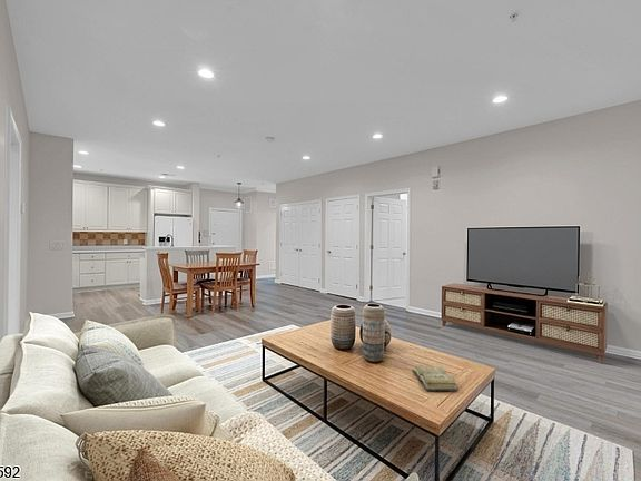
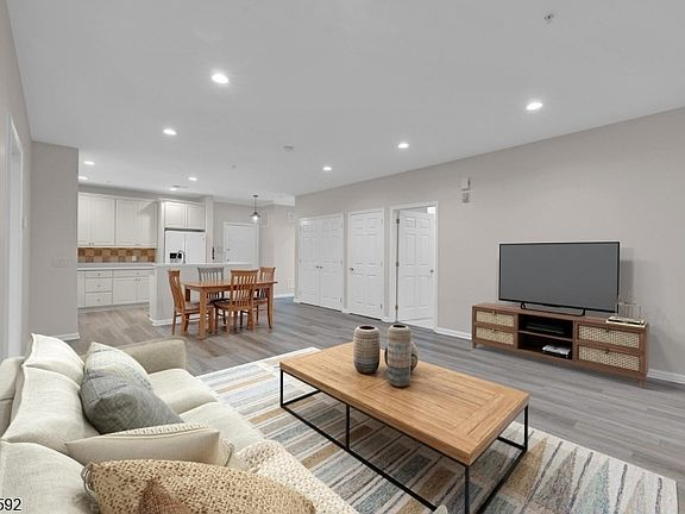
- diary [411,365,460,392]
